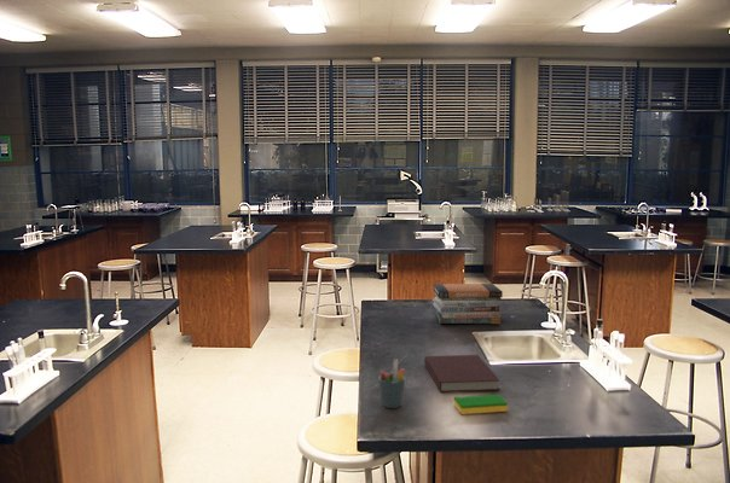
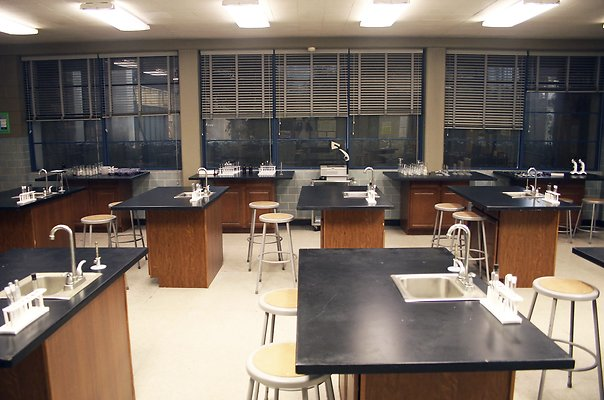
- dish sponge [453,394,509,415]
- book stack [431,283,504,325]
- pen holder [377,357,406,409]
- notebook [423,354,502,394]
